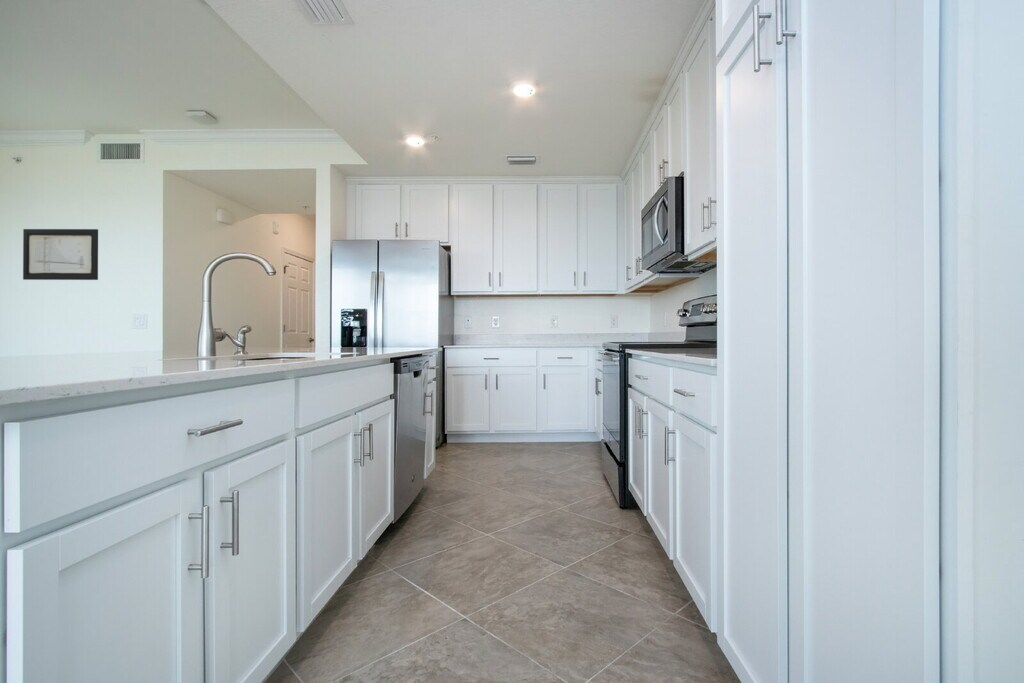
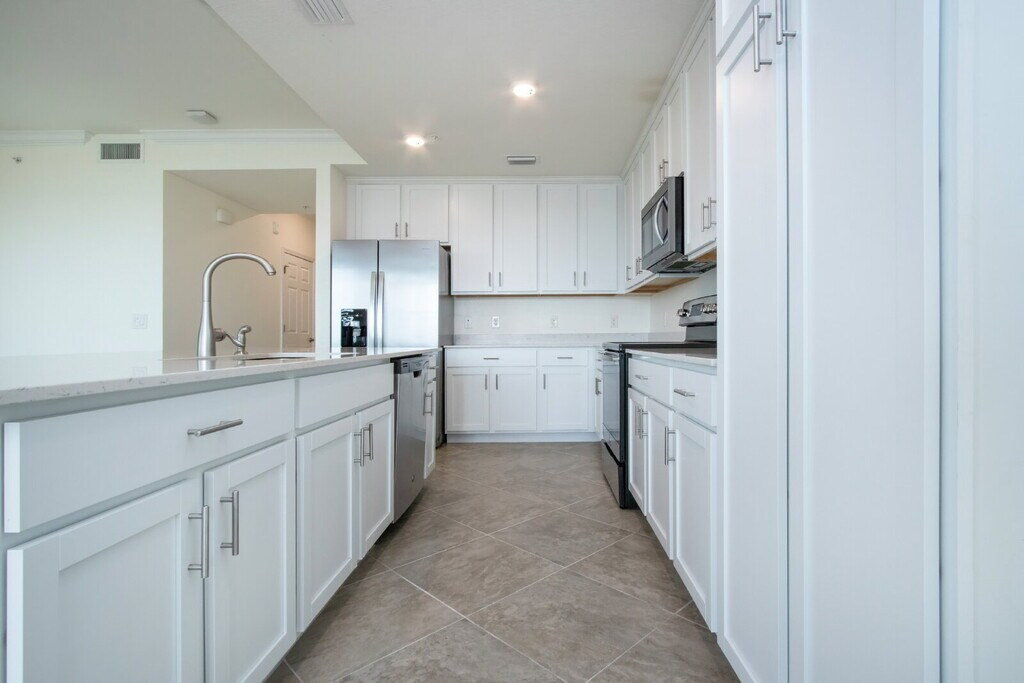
- wall art [22,228,99,281]
